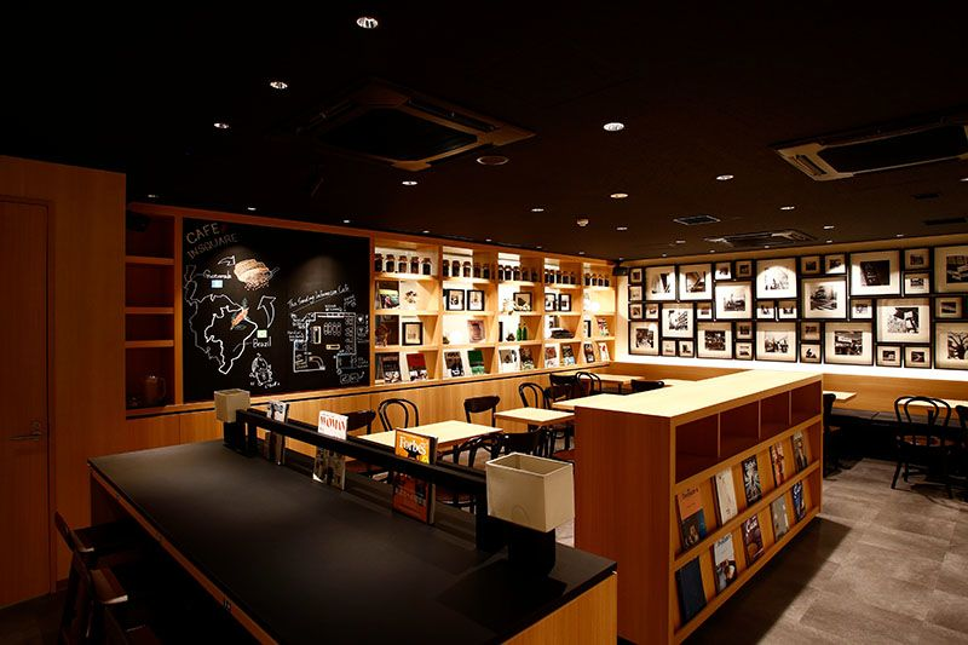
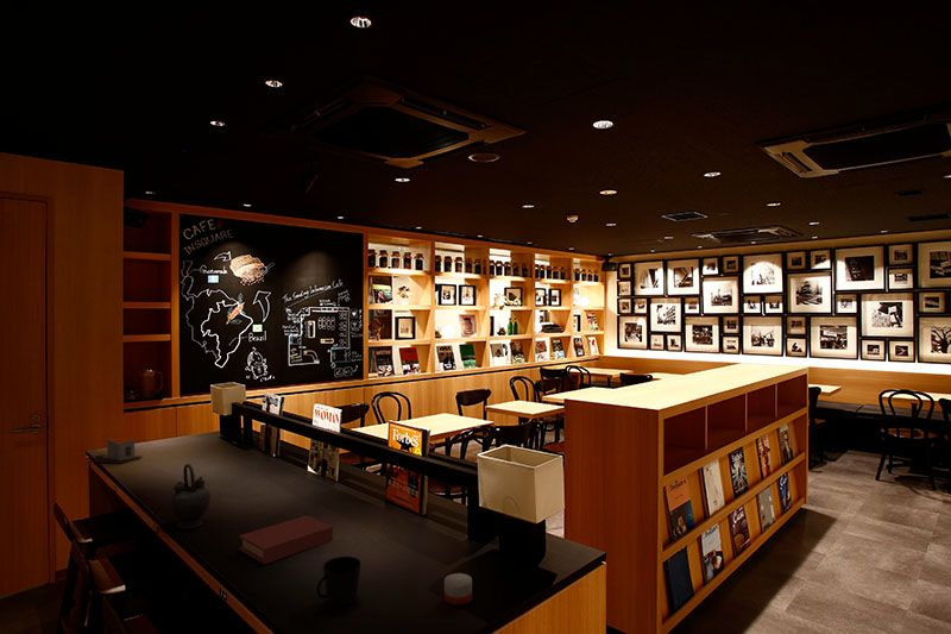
+ book [239,515,334,565]
+ teapot [170,463,212,529]
+ candle [443,572,473,607]
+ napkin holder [92,438,144,465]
+ cup [316,555,361,609]
